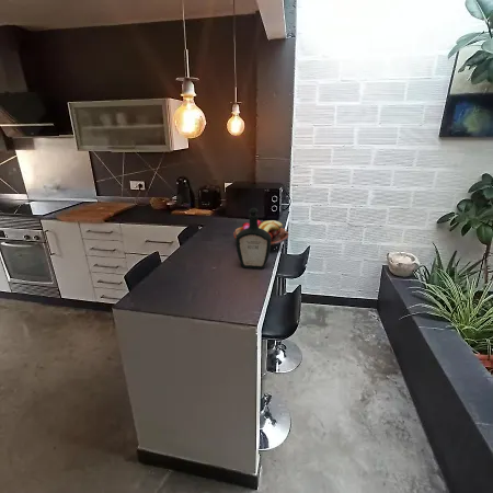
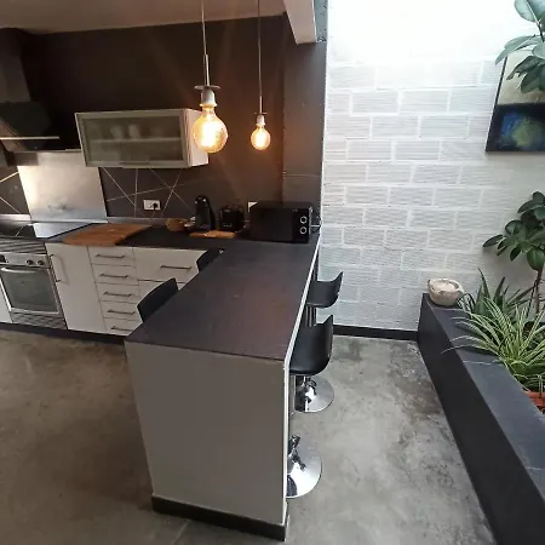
- fruit basket [232,219,289,250]
- bottle [234,207,272,271]
